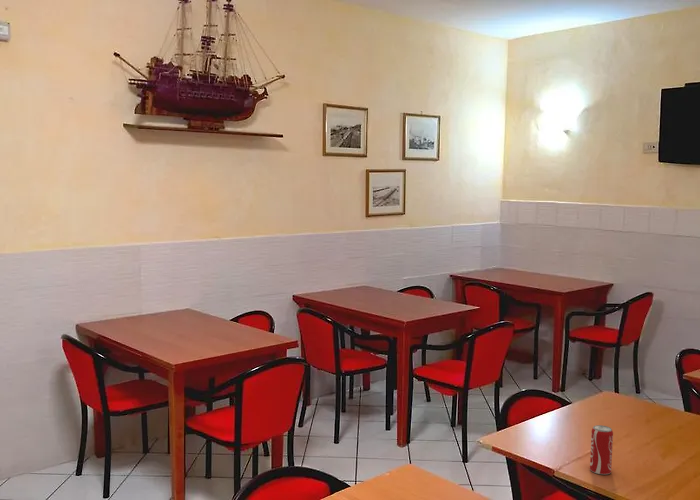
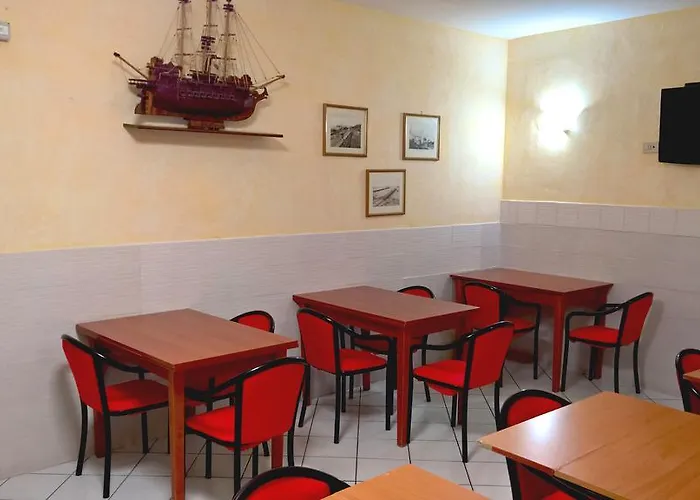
- beverage can [589,424,614,475]
